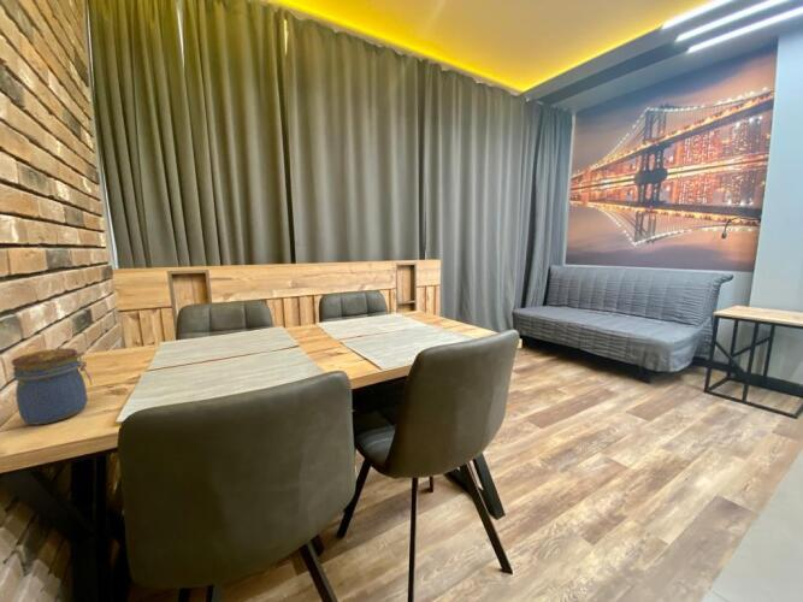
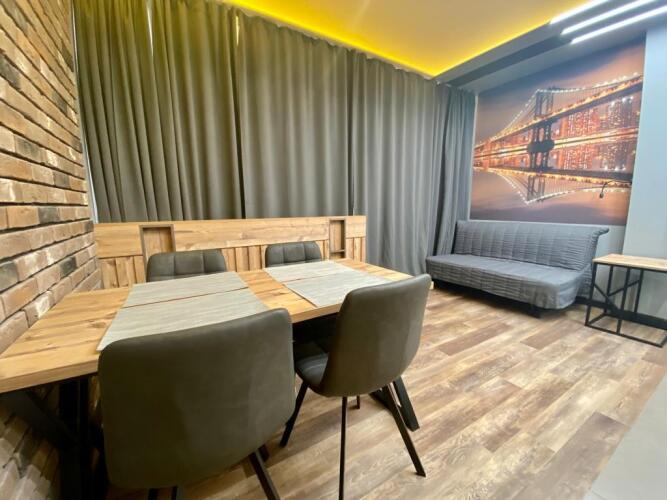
- jar [11,347,93,426]
